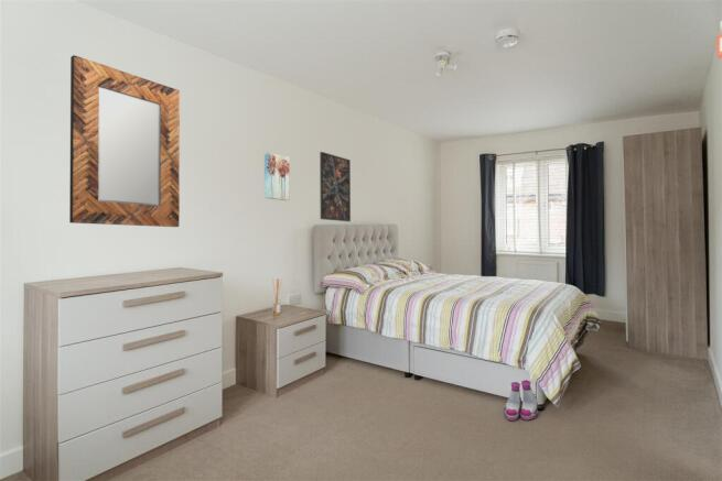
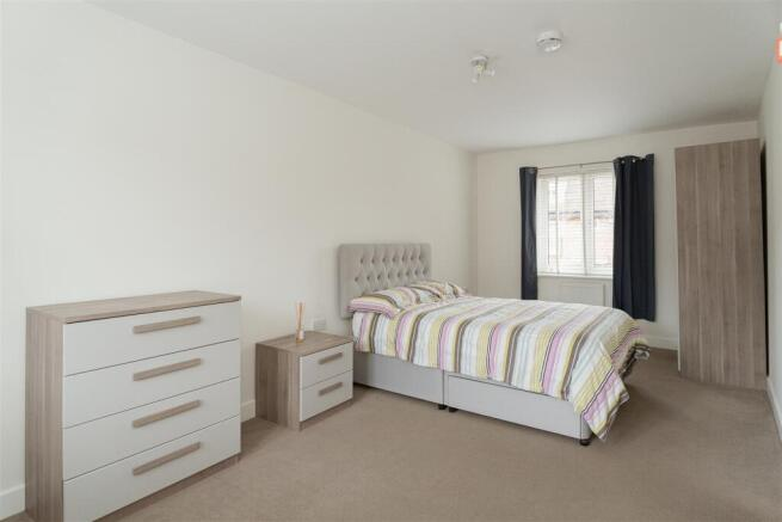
- home mirror [68,54,181,228]
- wall art [263,151,291,201]
- boots [504,379,539,422]
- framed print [319,151,352,222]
